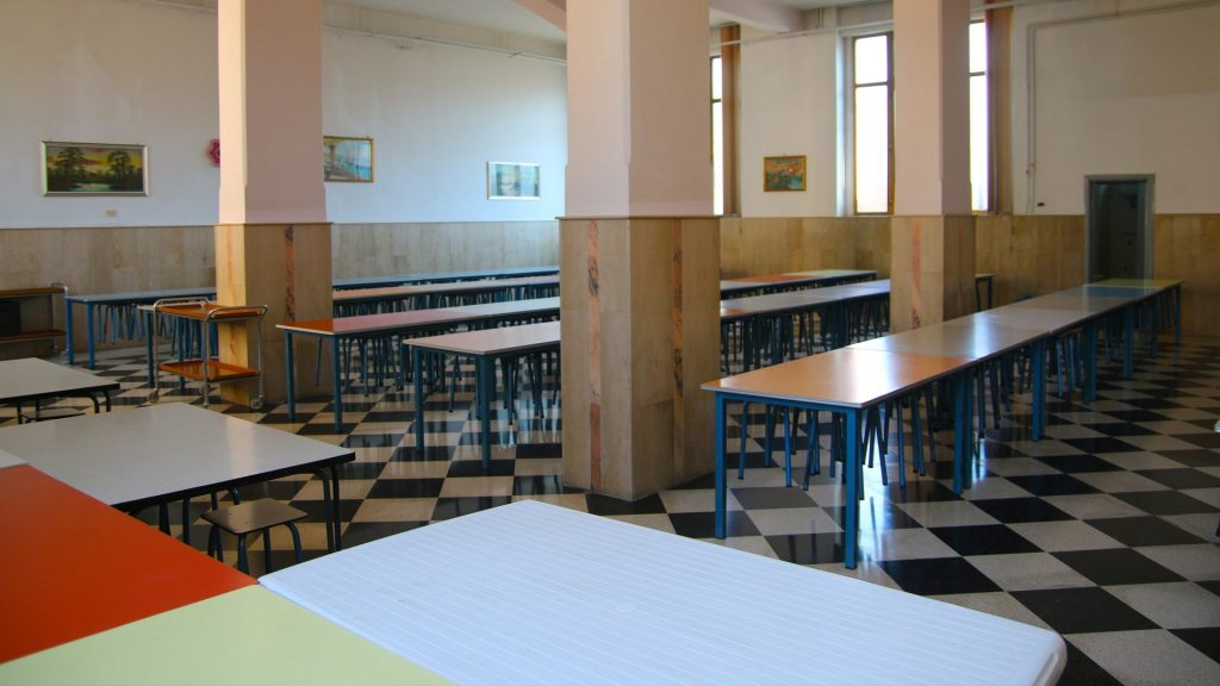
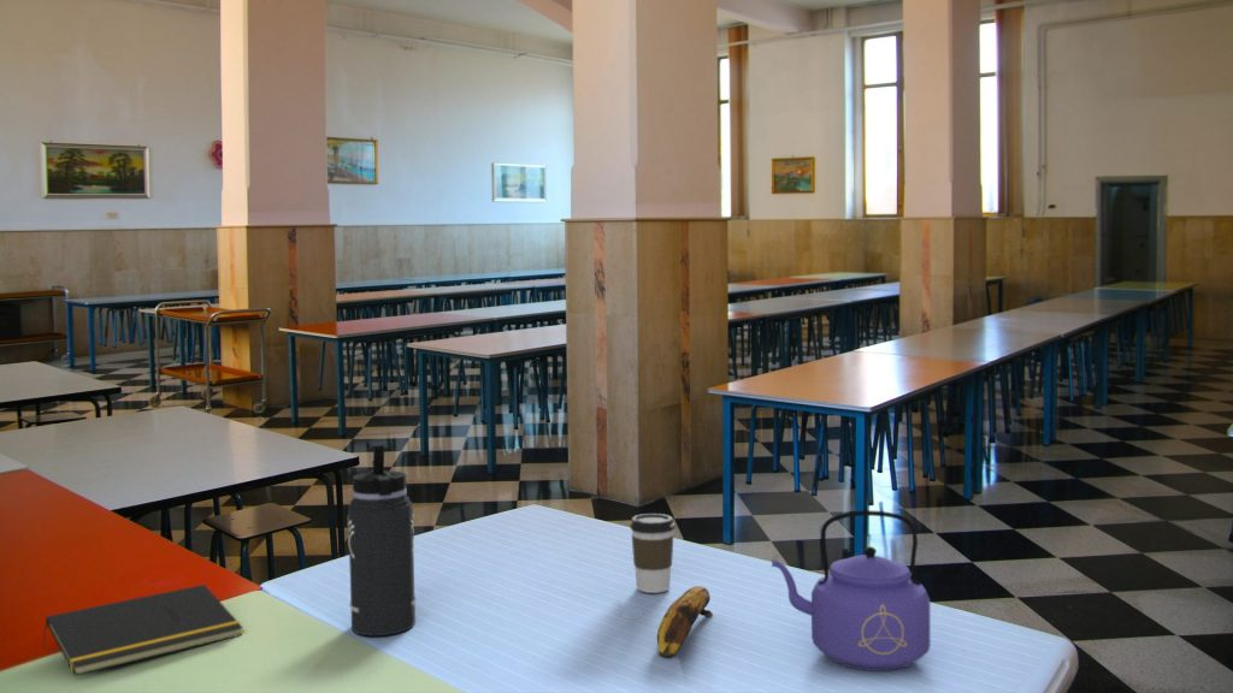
+ kettle [769,510,931,673]
+ coffee cup [629,513,676,594]
+ notepad [41,584,243,677]
+ thermos bottle [347,444,417,636]
+ banana [656,585,714,658]
